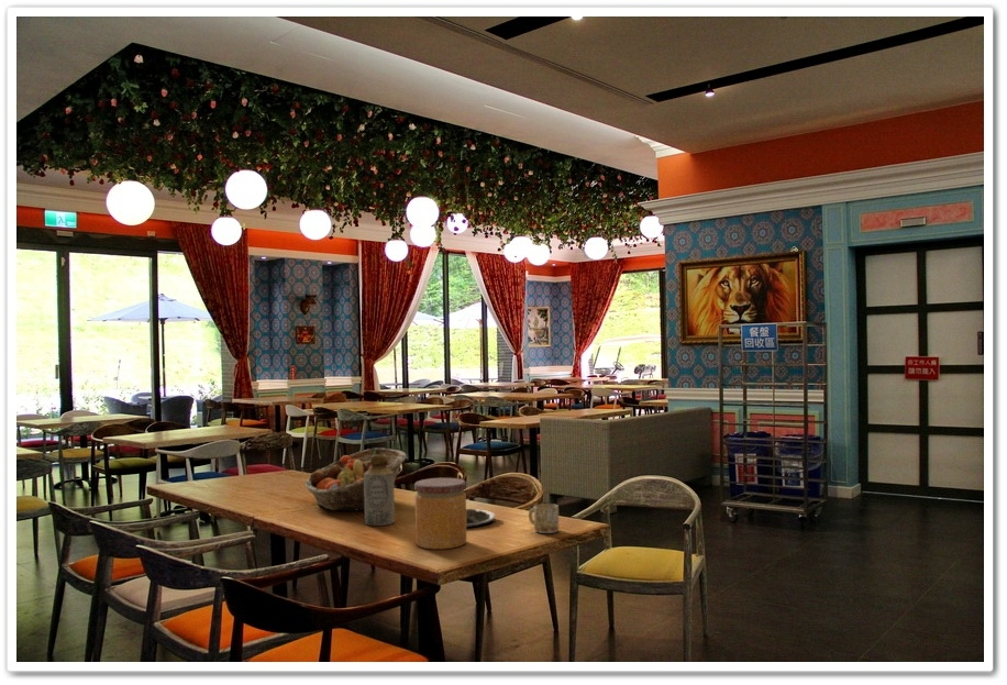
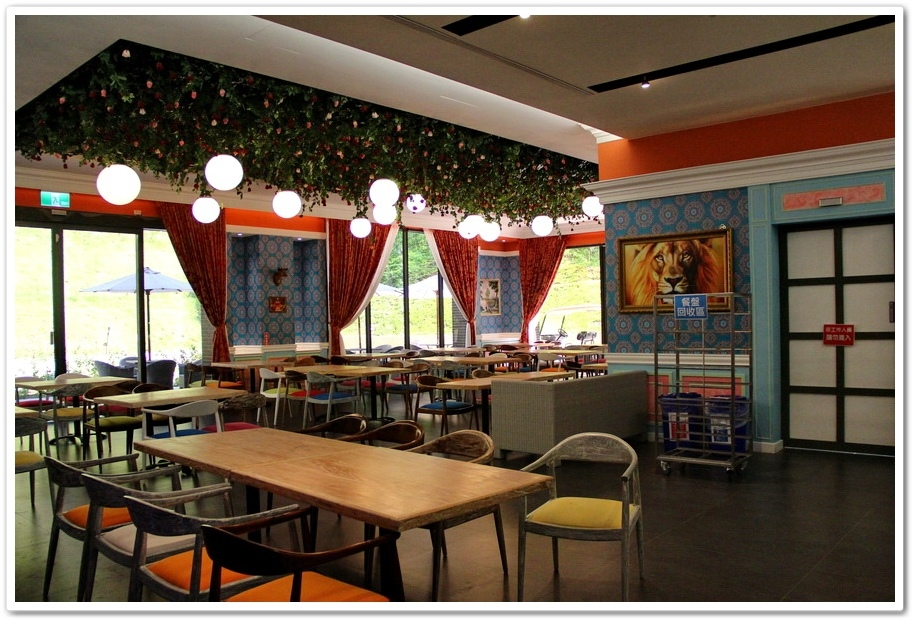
- plate [466,508,497,529]
- fruit basket [303,448,407,512]
- jar [413,477,468,551]
- bottle [364,454,396,527]
- mug [528,502,560,534]
